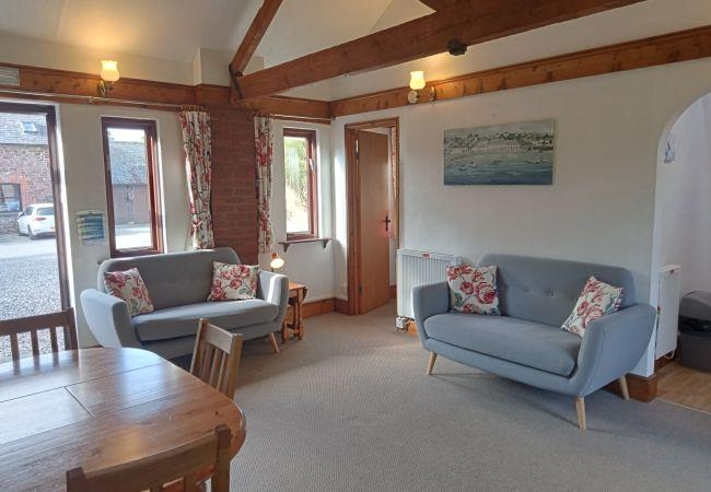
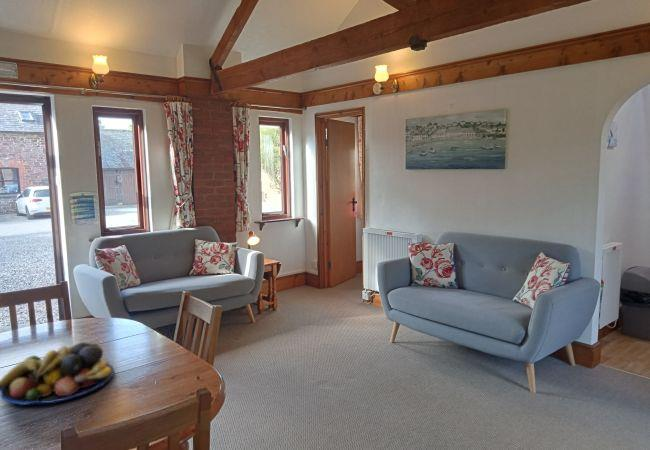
+ fruit bowl [0,341,115,406]
